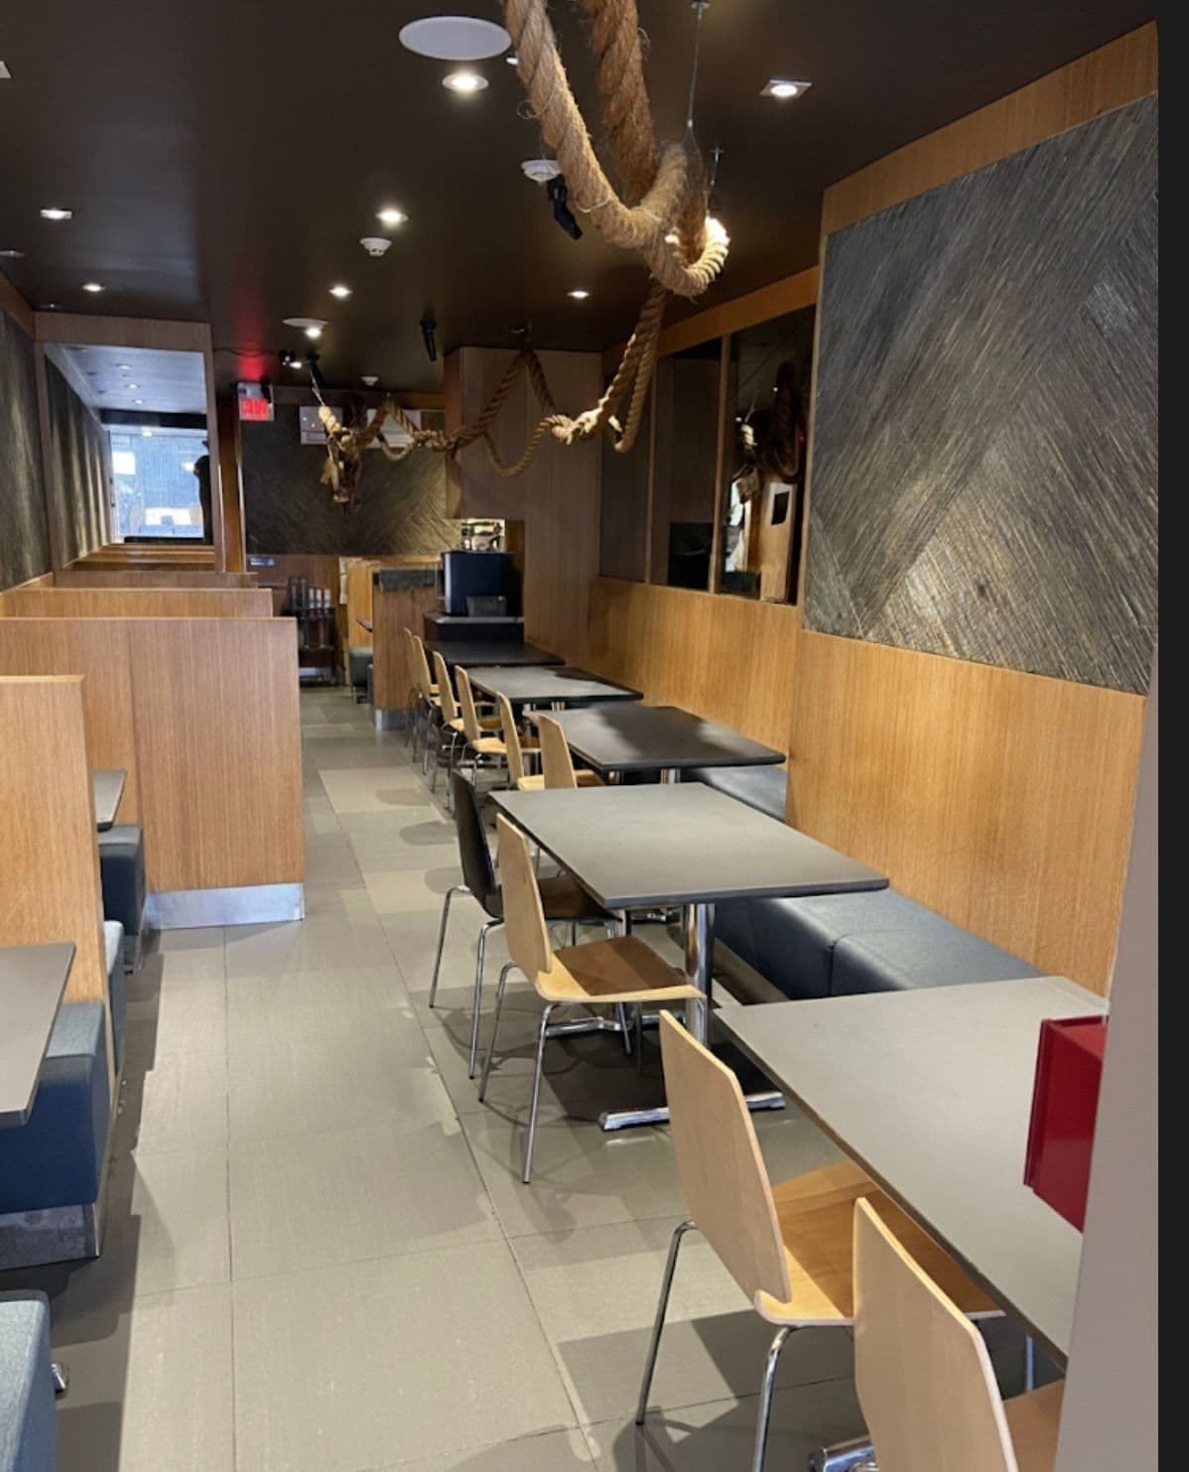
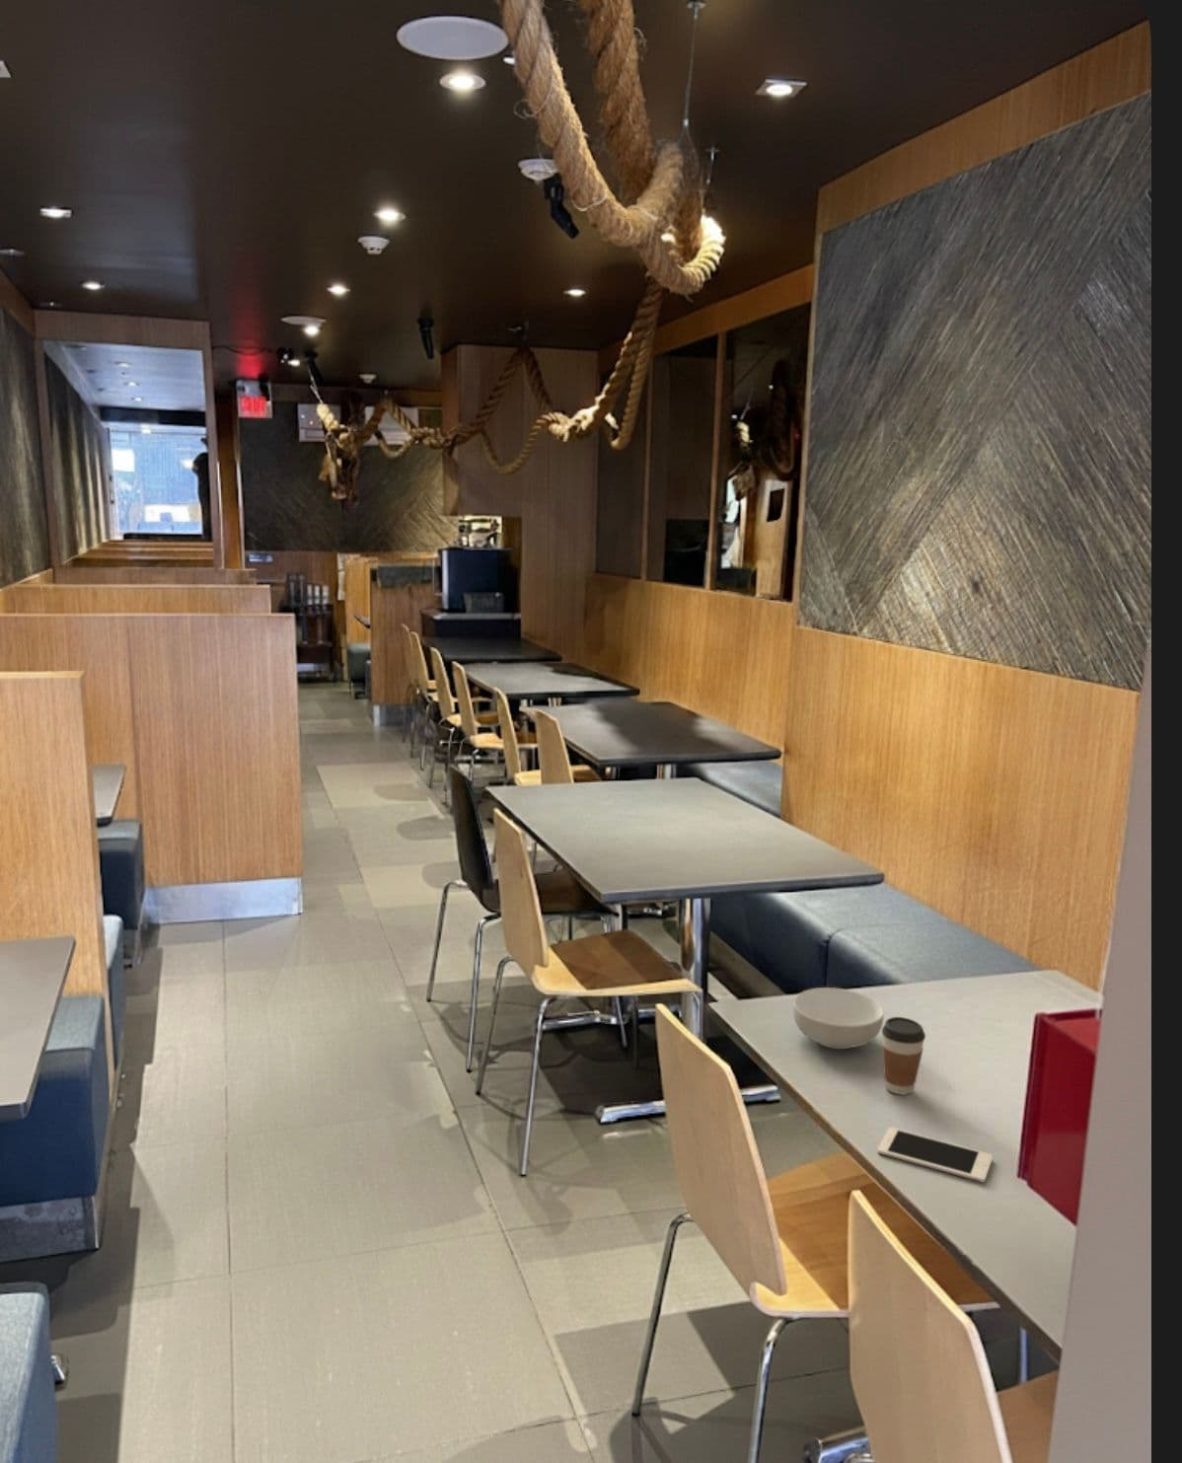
+ cell phone [877,1126,994,1183]
+ cereal bowl [792,987,885,1049]
+ coffee cup [882,1016,926,1096]
